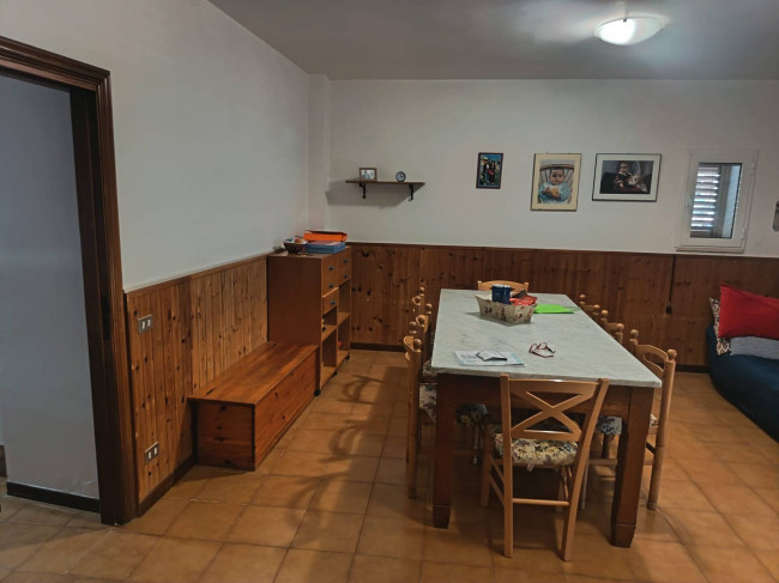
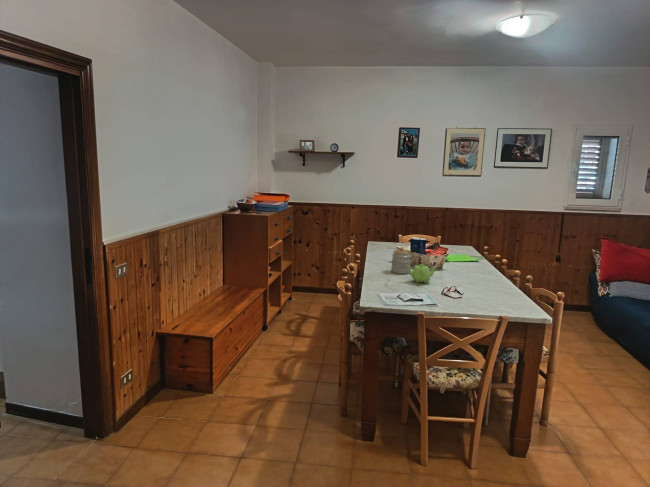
+ teapot [406,263,438,285]
+ jar [390,246,412,275]
